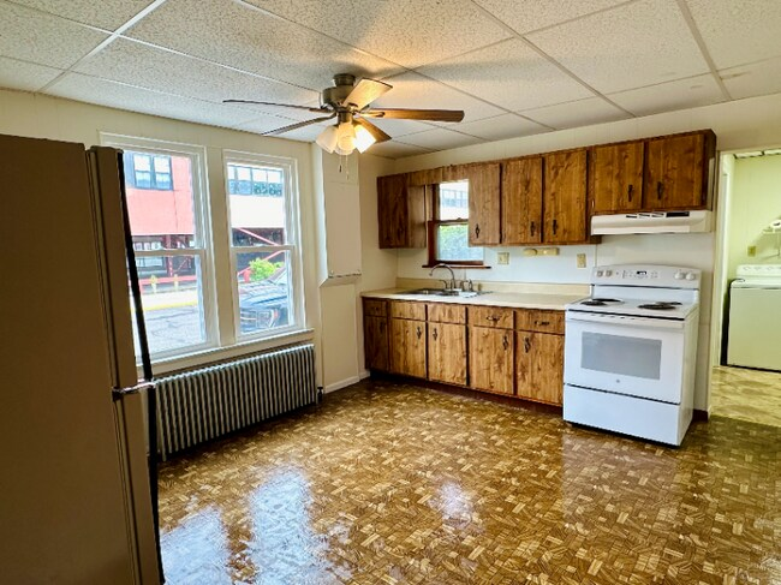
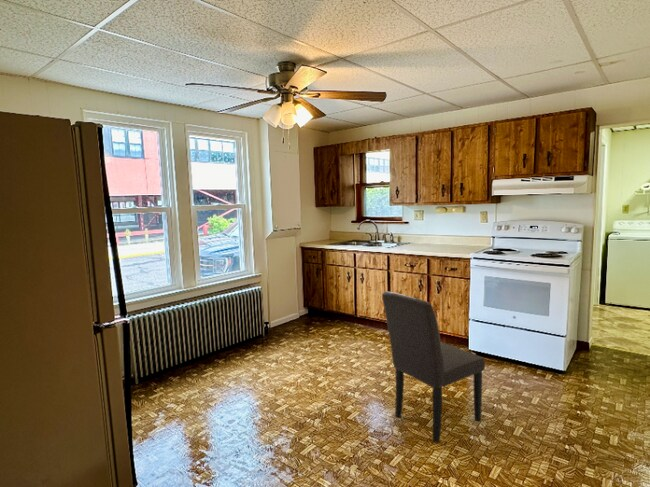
+ chair [381,290,486,444]
